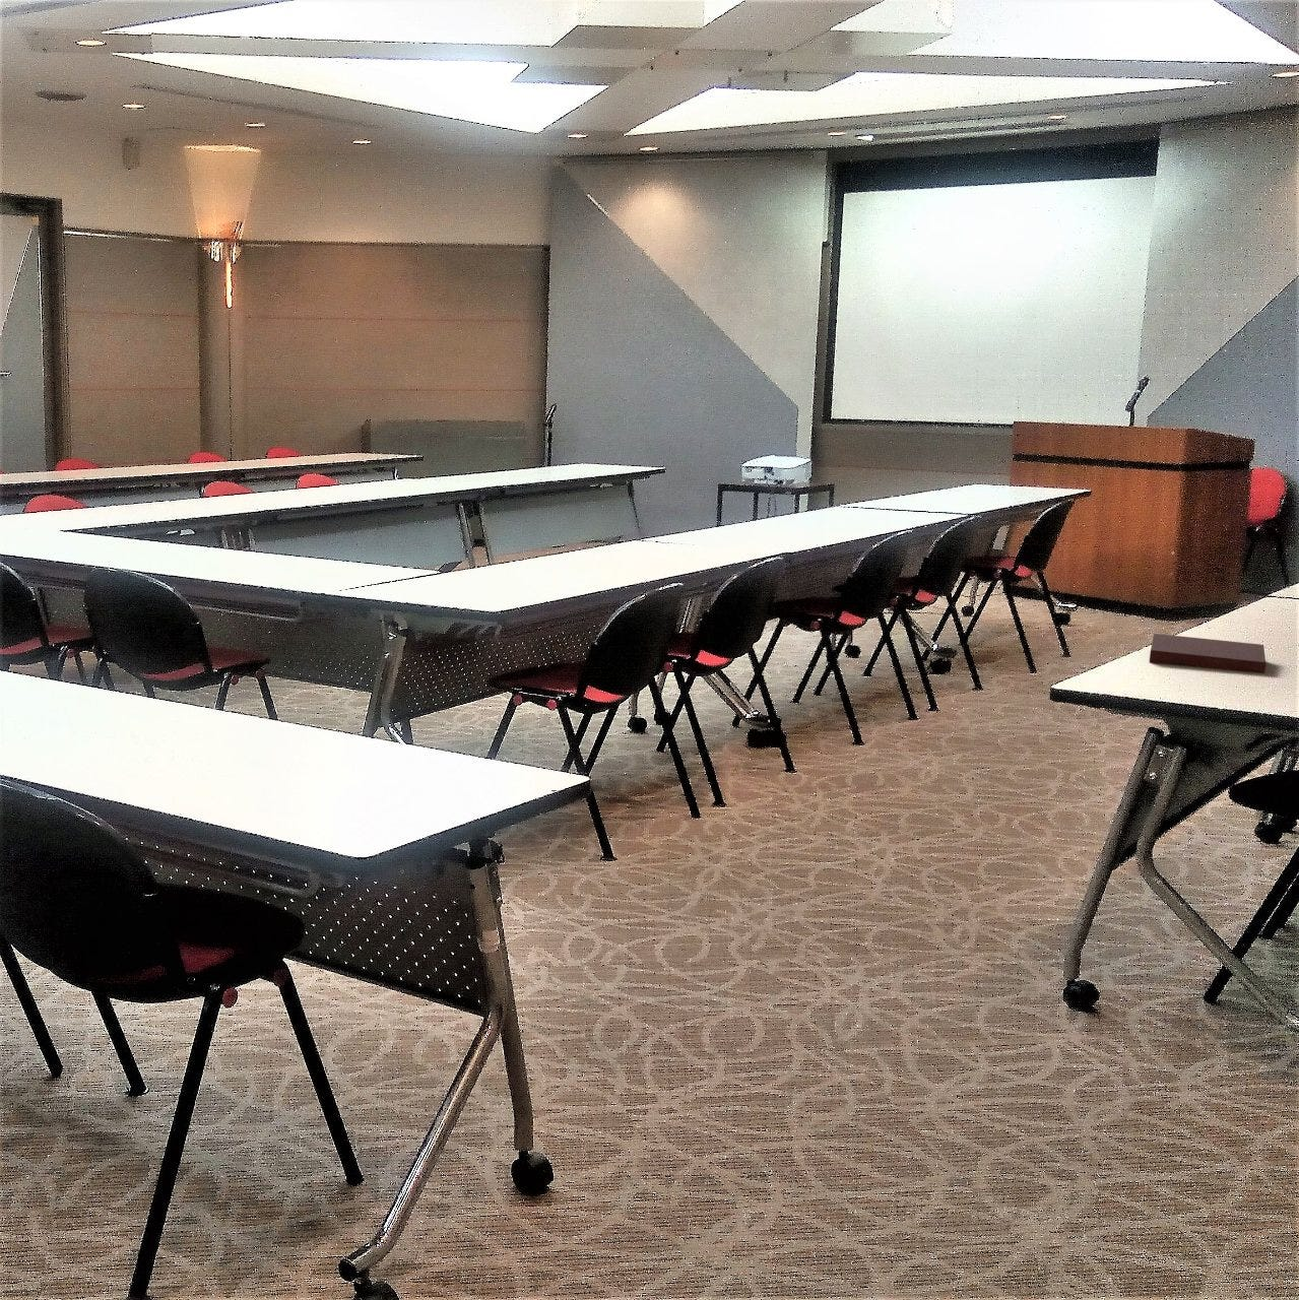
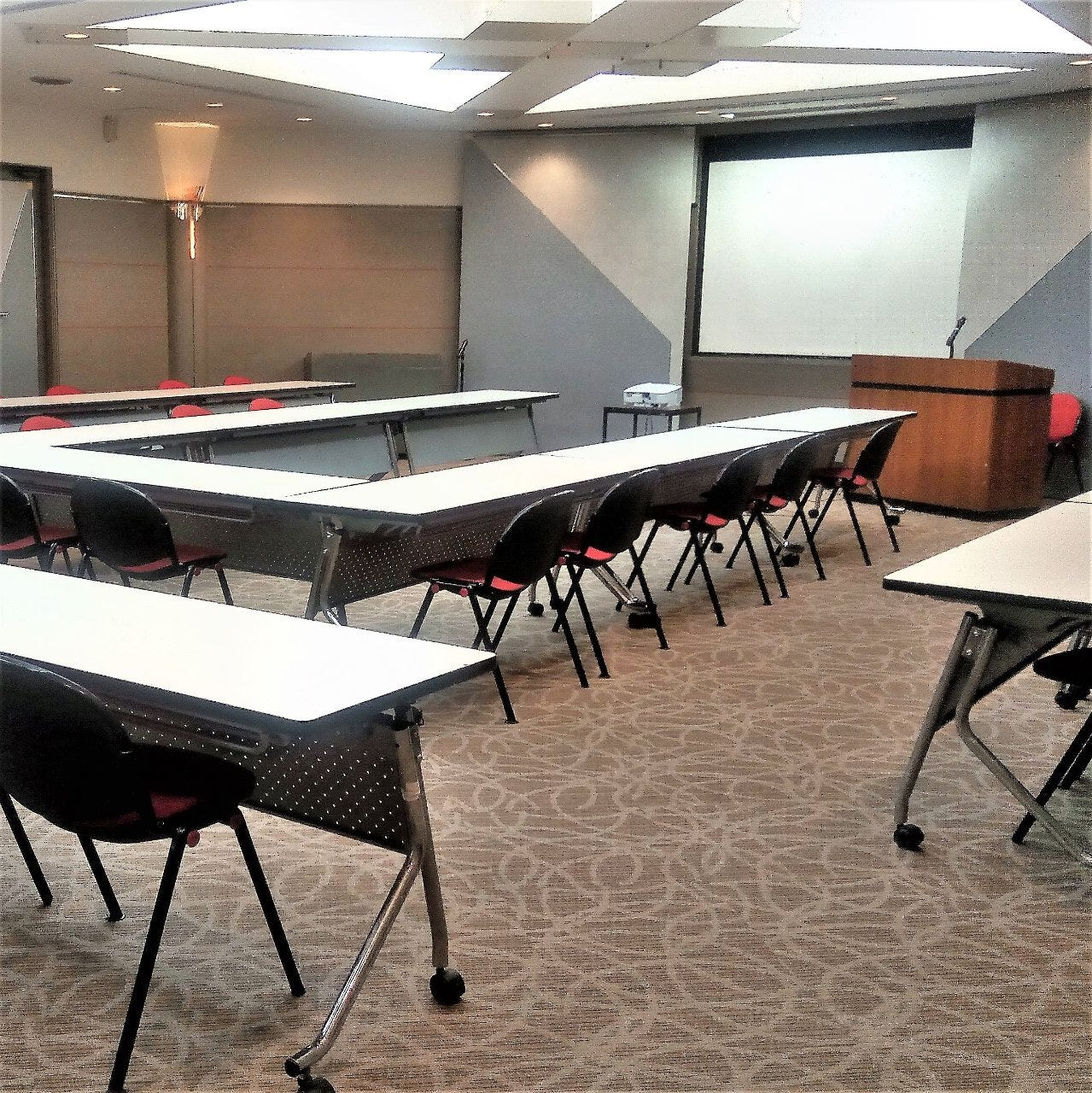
- notebook [1149,633,1267,674]
